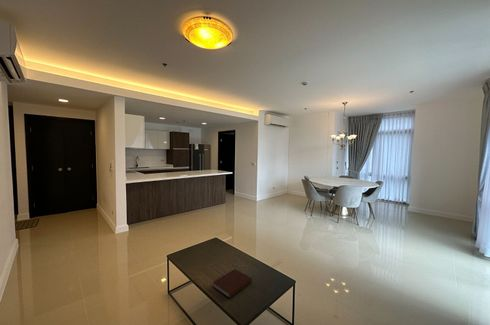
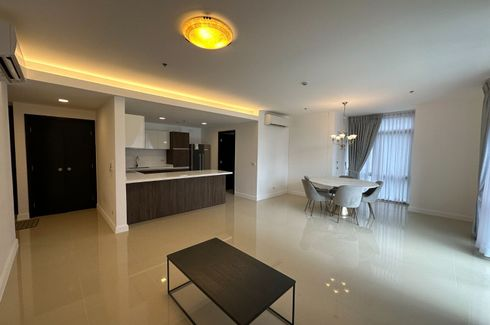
- notebook [212,268,253,299]
